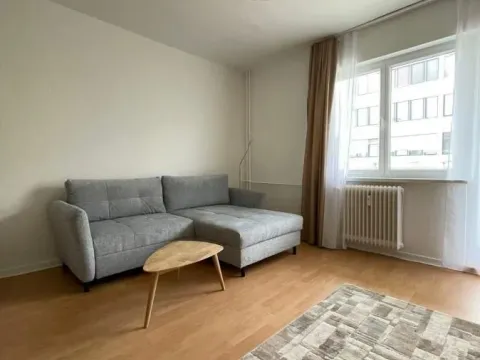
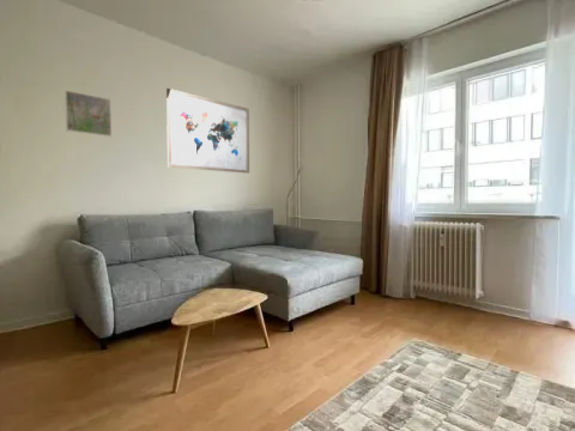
+ wall art [165,87,250,175]
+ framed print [63,90,113,138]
